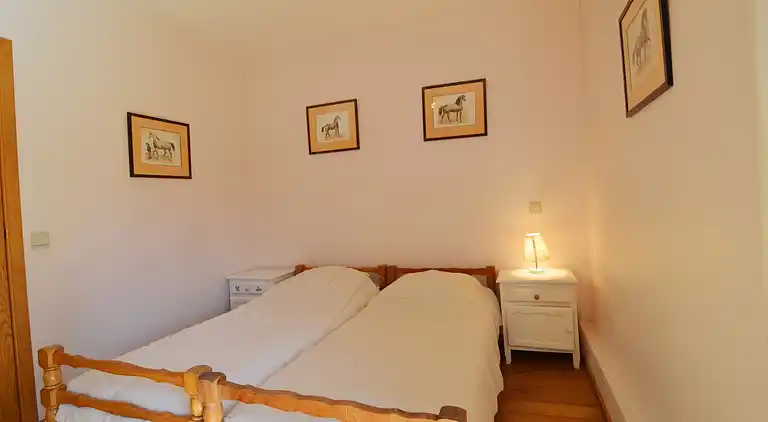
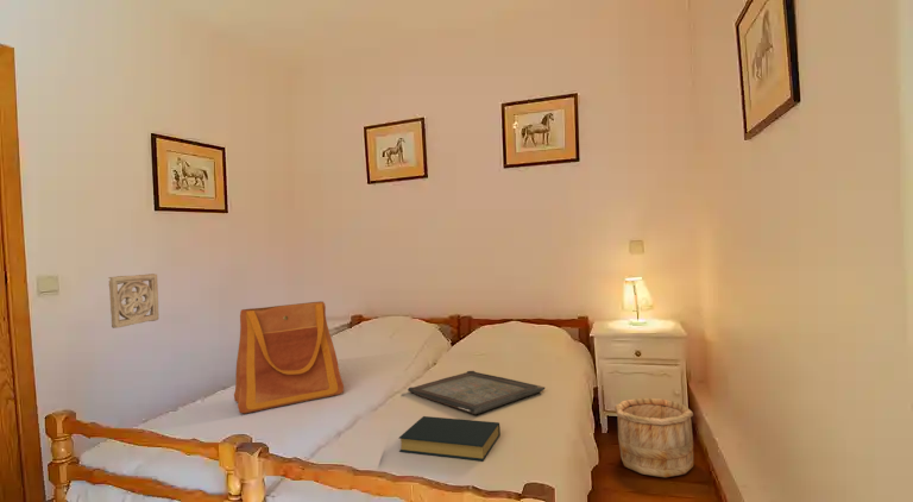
+ hardback book [397,415,502,462]
+ wooden bucket [613,397,694,478]
+ serving tray [407,370,546,415]
+ tote bag [233,301,345,415]
+ wall ornament [107,272,160,330]
